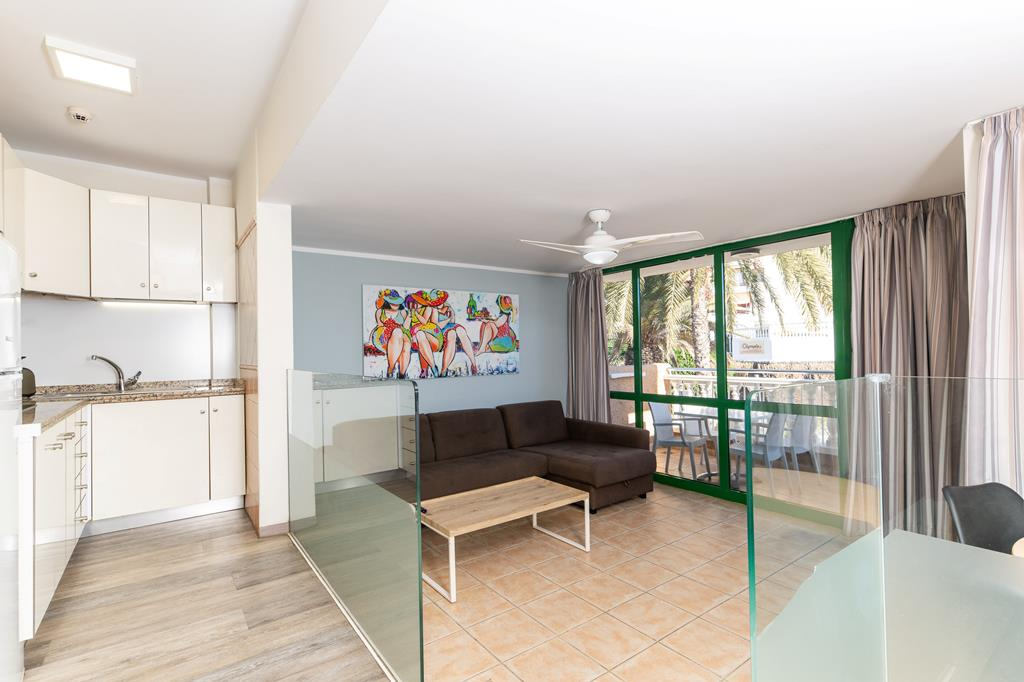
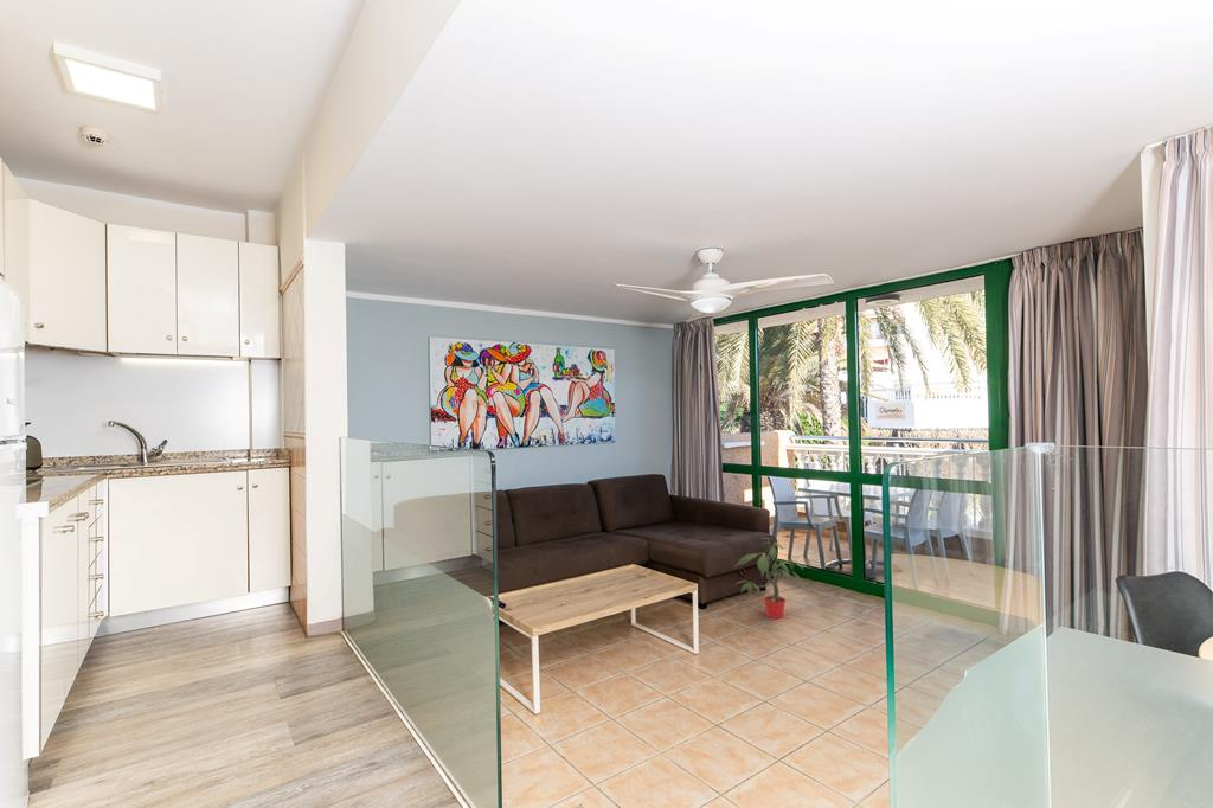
+ potted plant [734,537,804,620]
